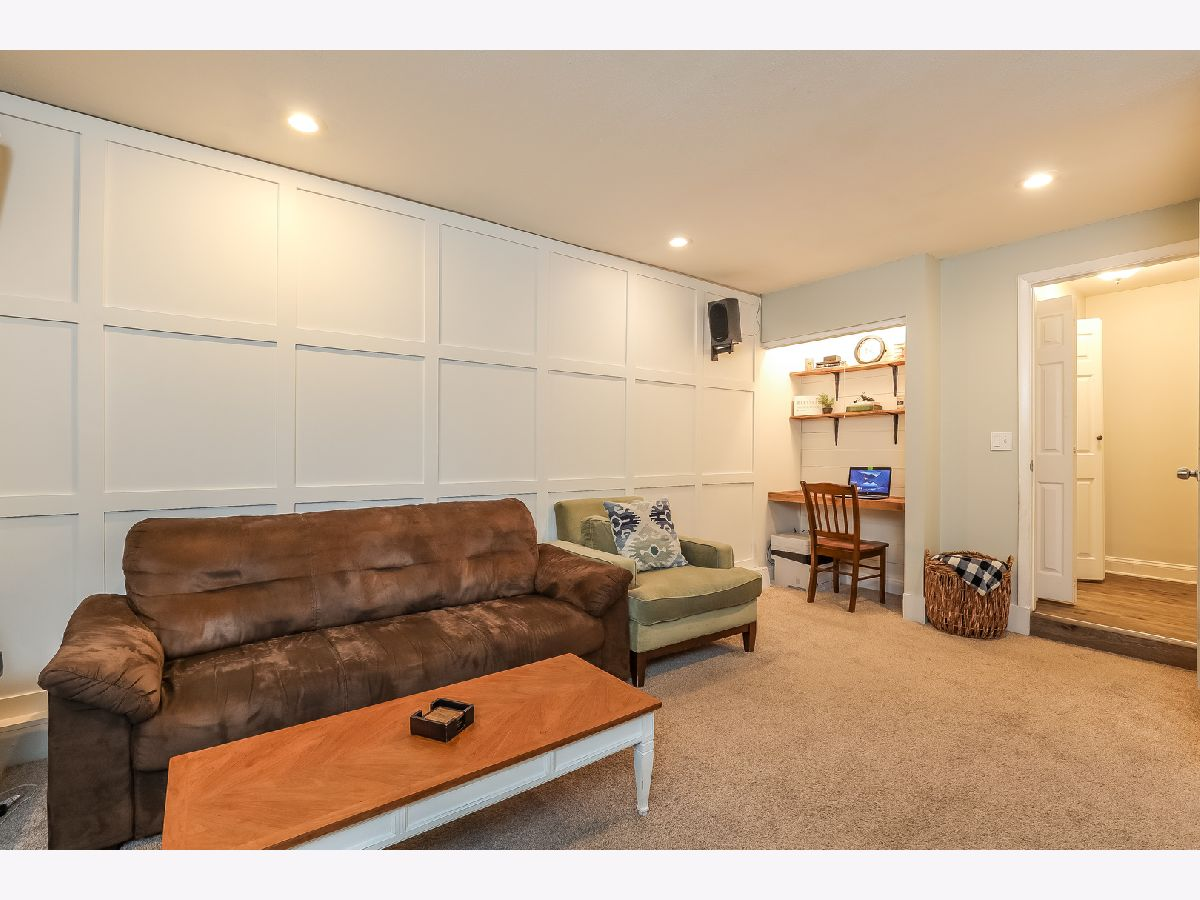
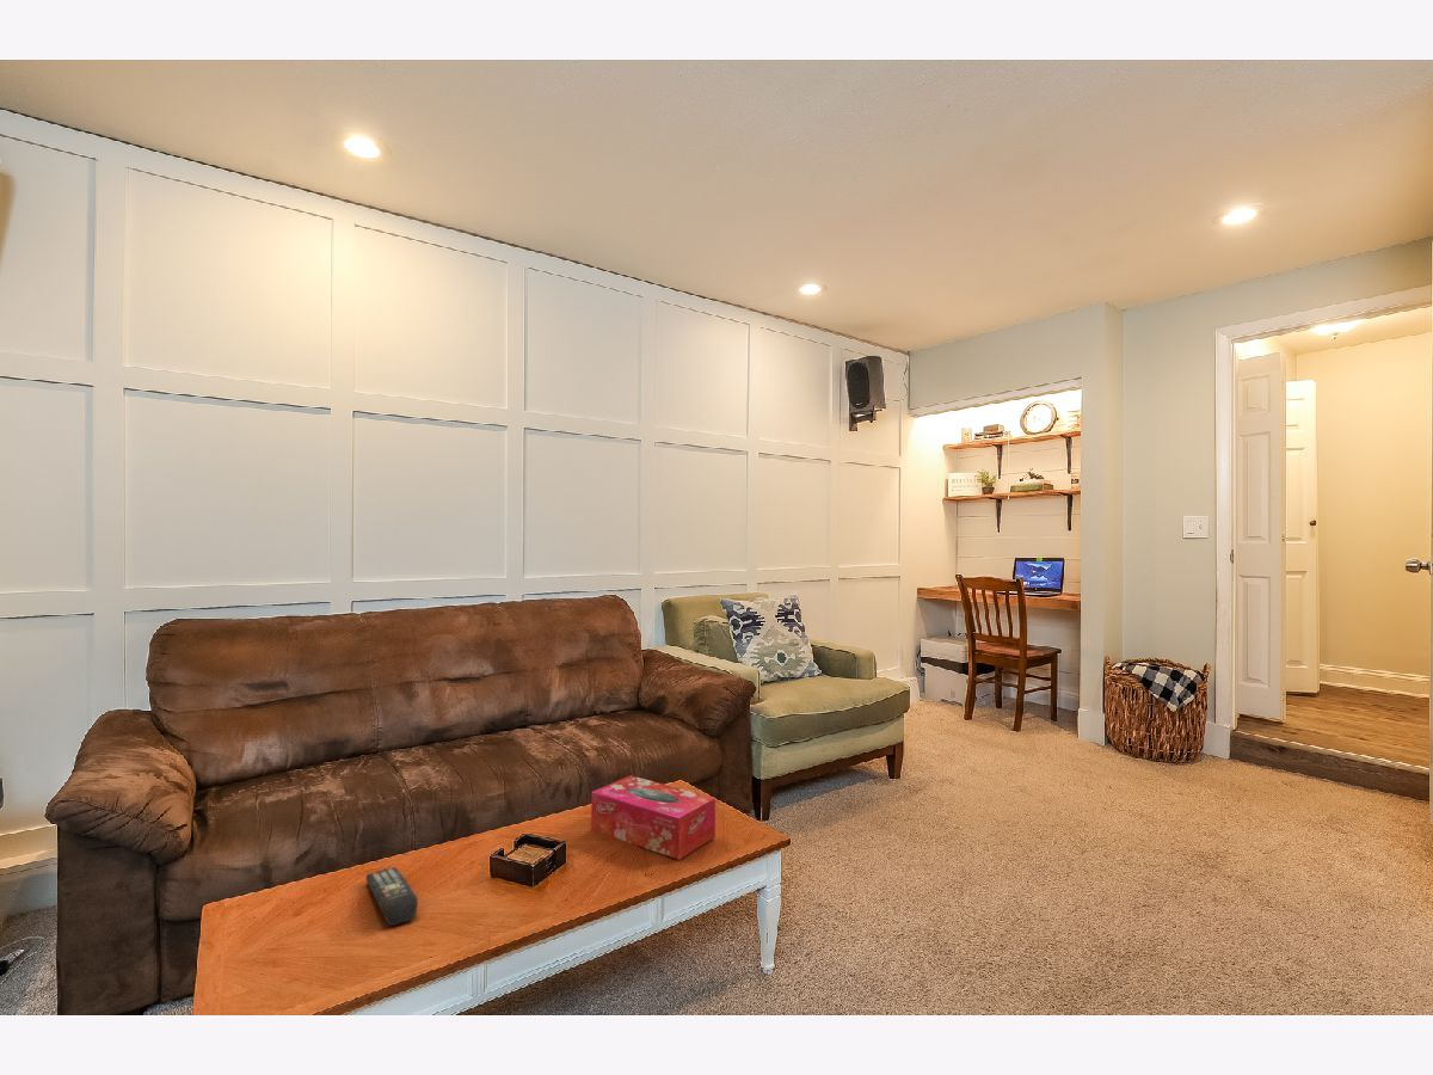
+ remote control [364,866,419,927]
+ tissue box [590,774,716,861]
